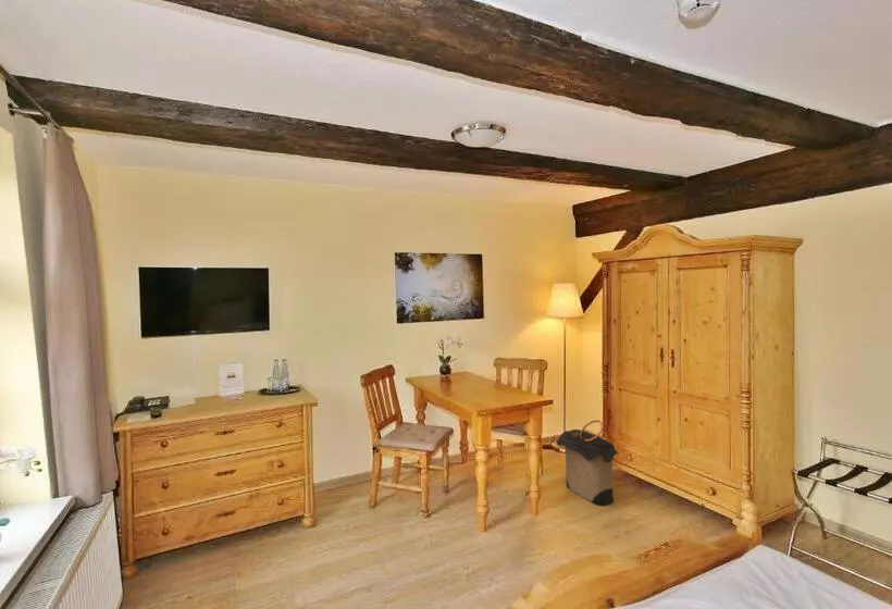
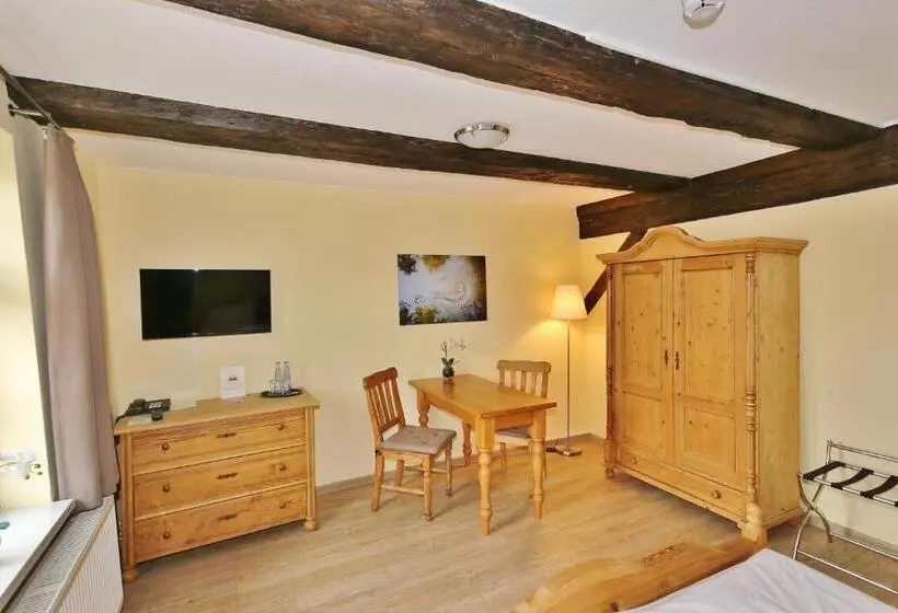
- laundry hamper [556,419,621,506]
